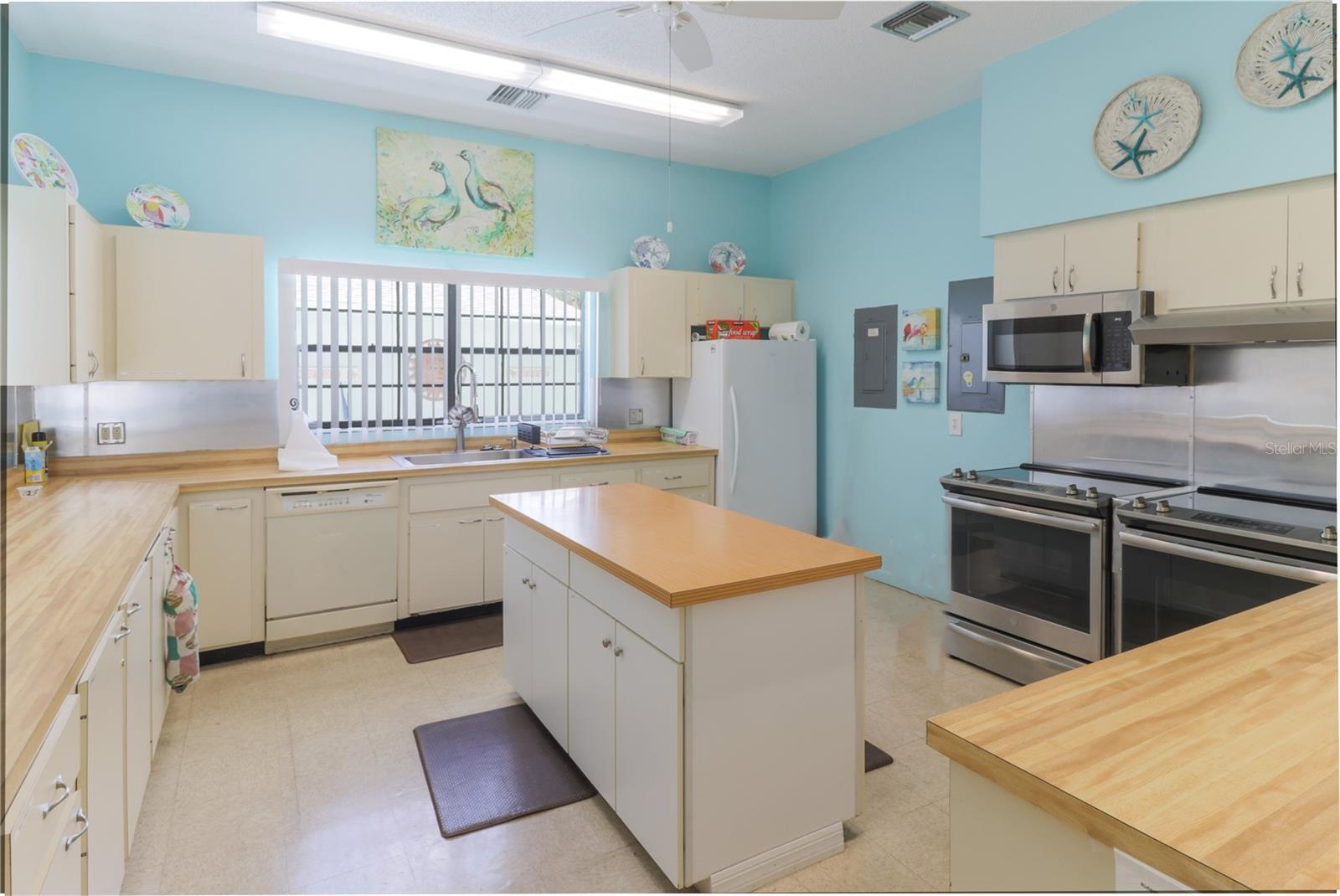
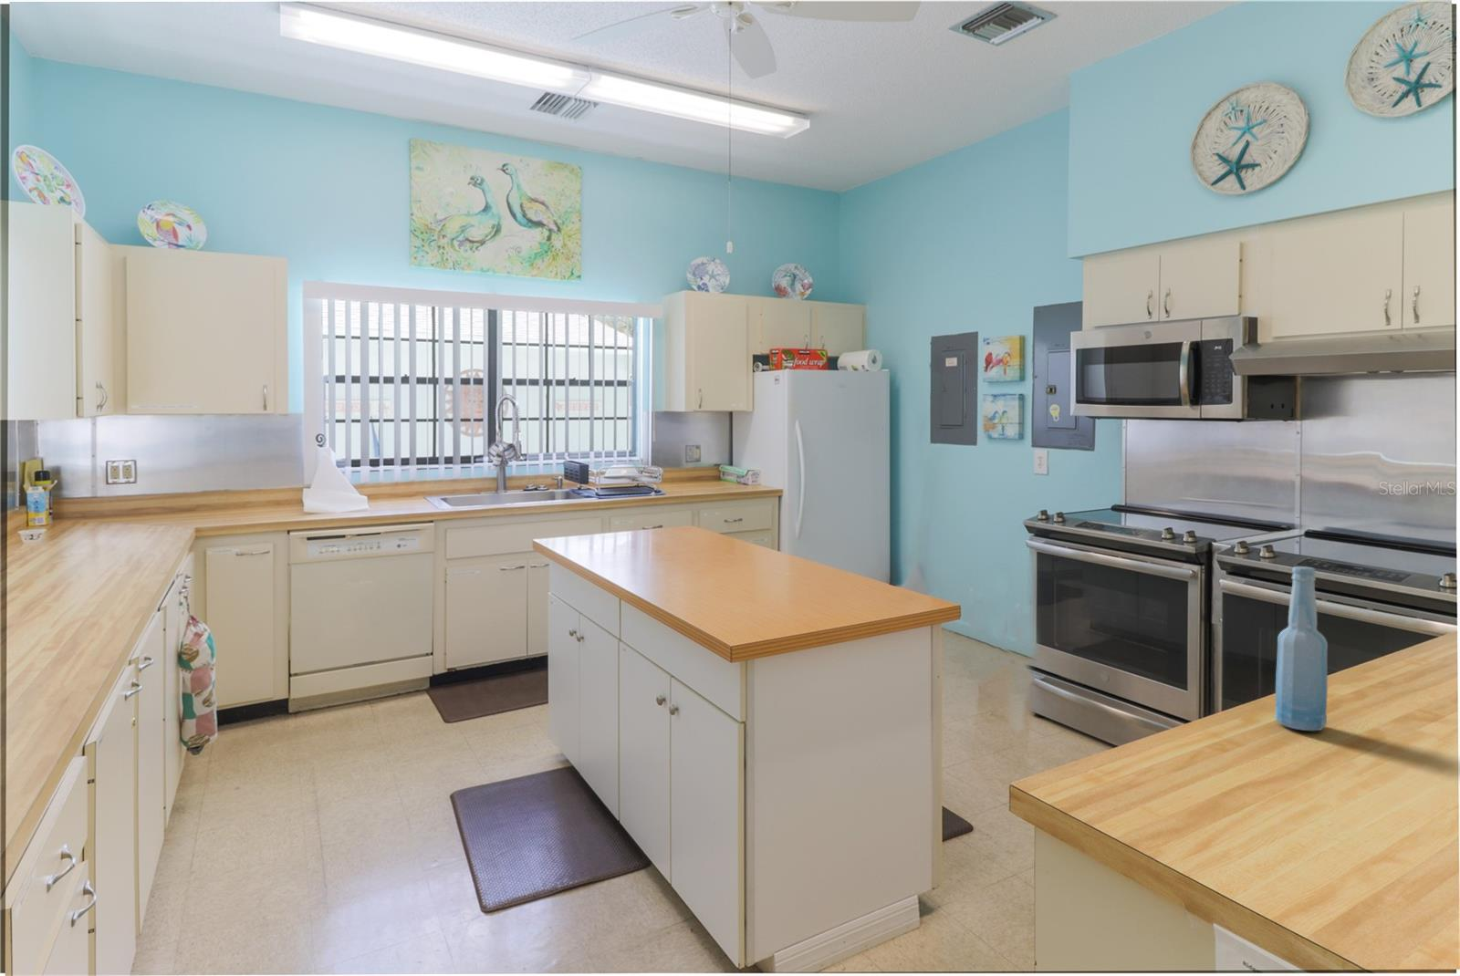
+ bottle [1274,565,1328,732]
